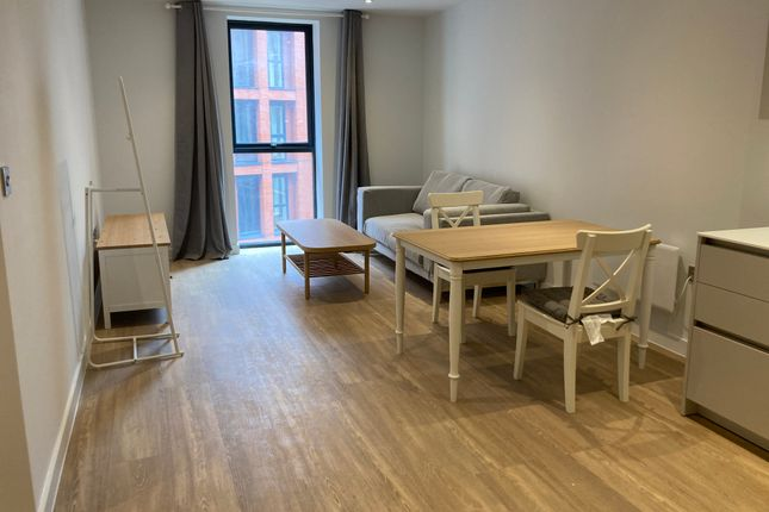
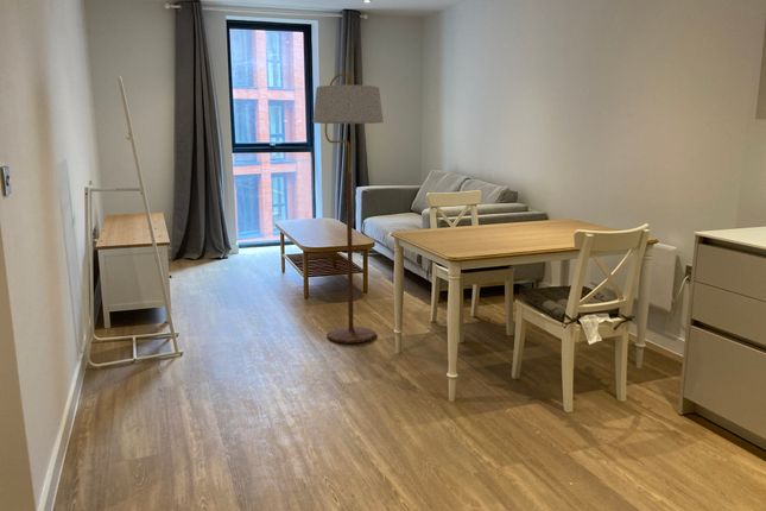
+ floor lamp [312,72,385,343]
